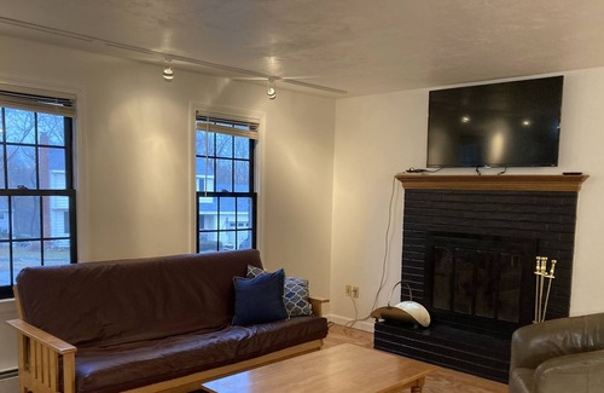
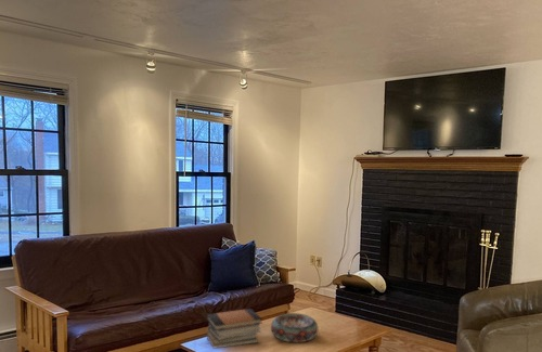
+ decorative bowl [270,312,320,343]
+ book stack [206,308,263,349]
